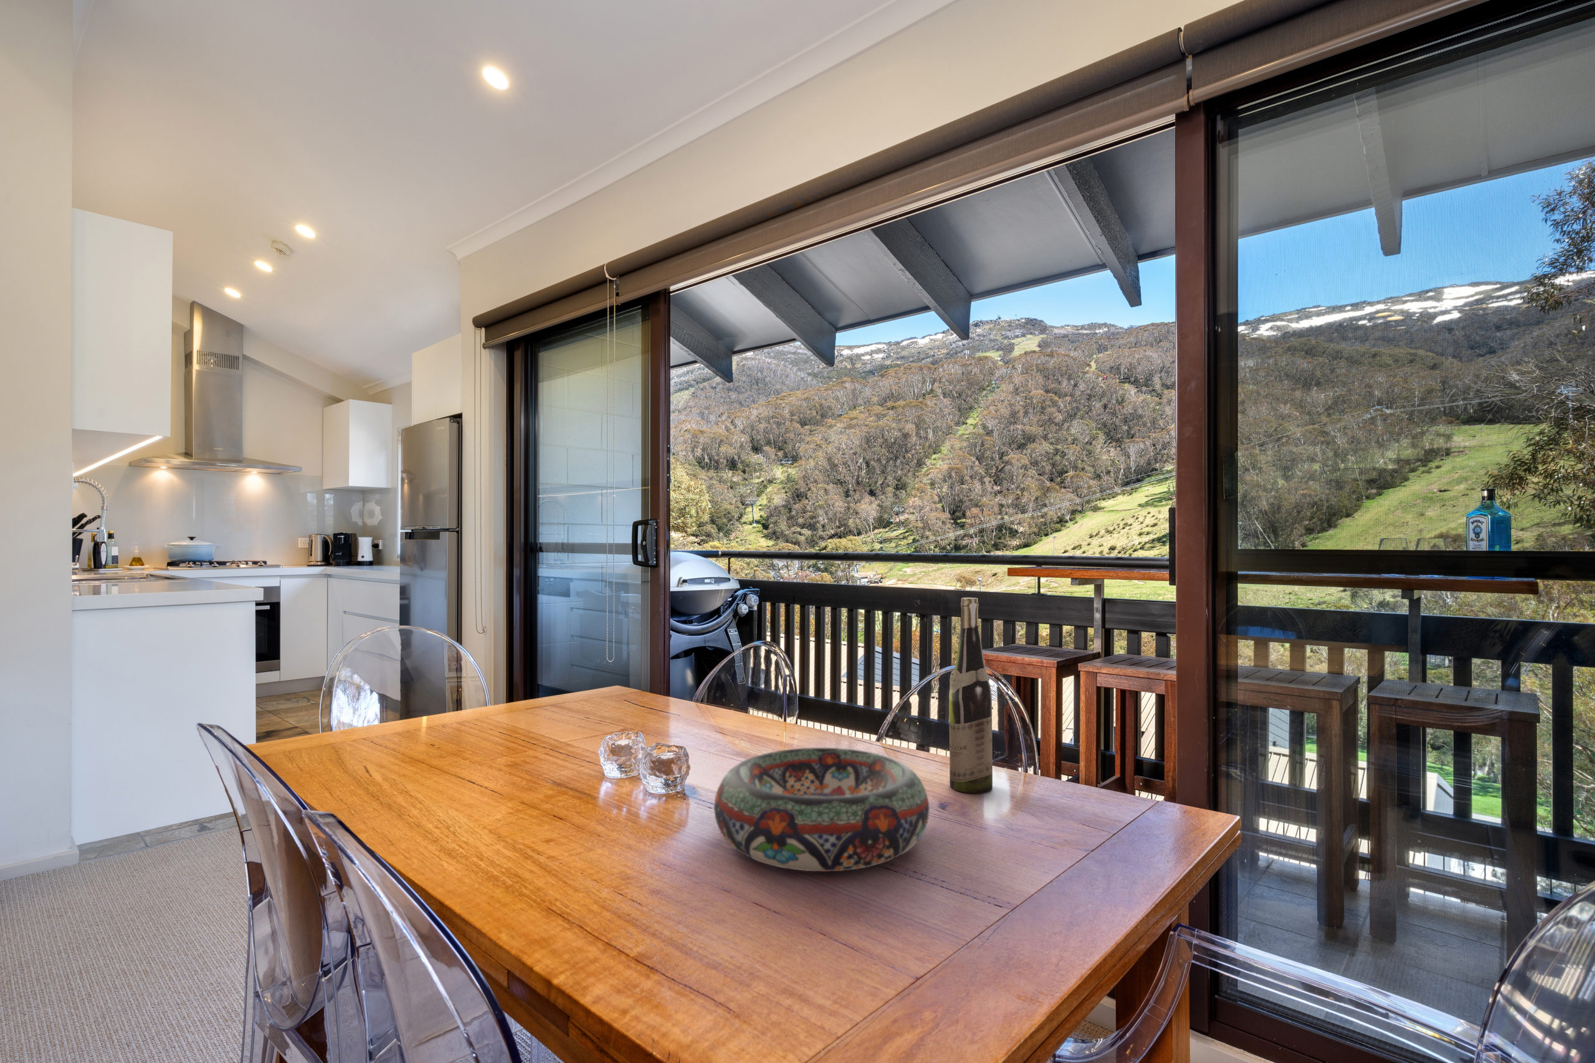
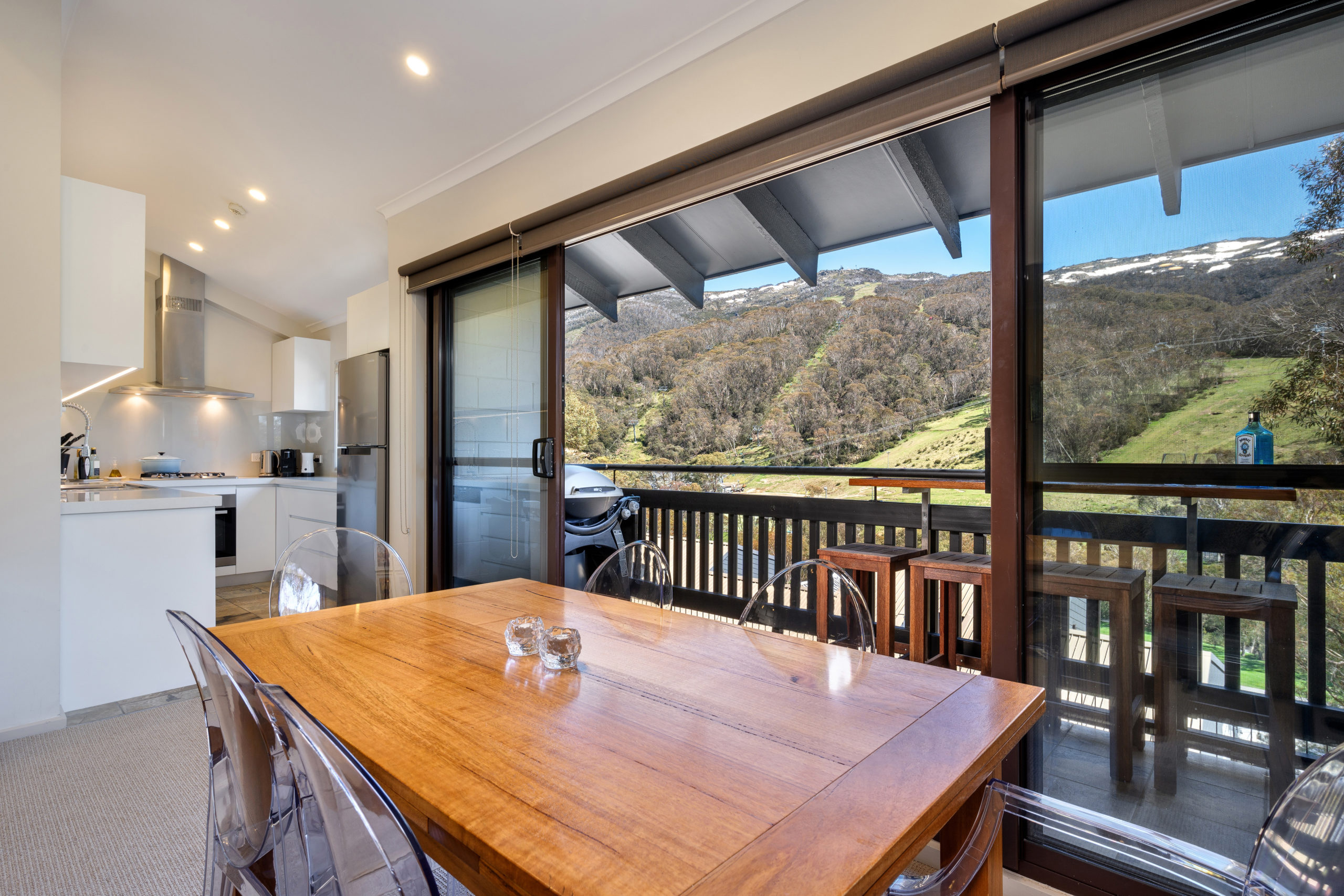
- decorative bowl [713,747,930,872]
- wine bottle [949,597,993,794]
